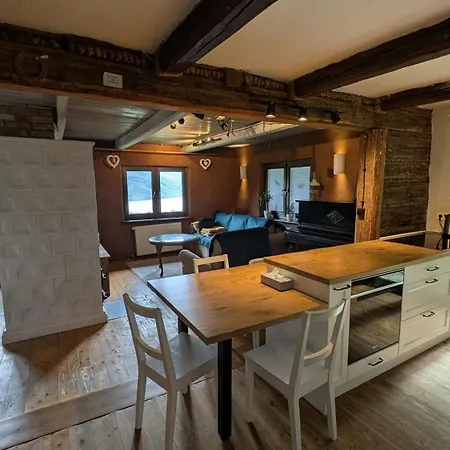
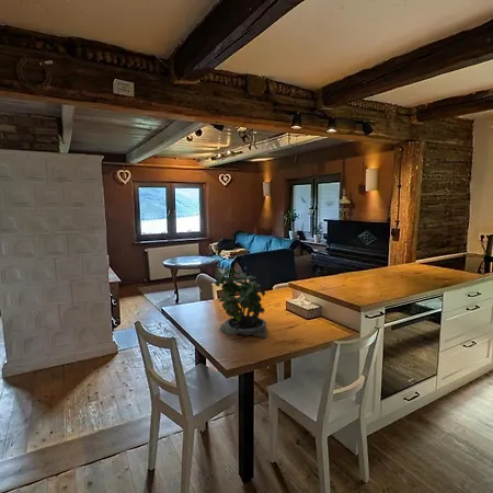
+ potted plant [214,266,270,339]
